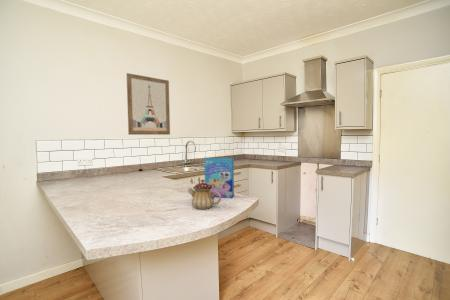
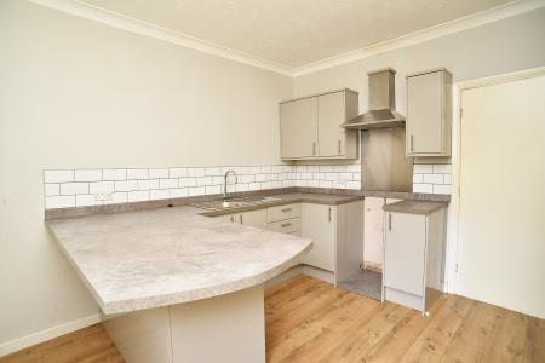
- wall art [126,72,171,136]
- teapot [187,179,222,210]
- cereal box [203,157,235,199]
